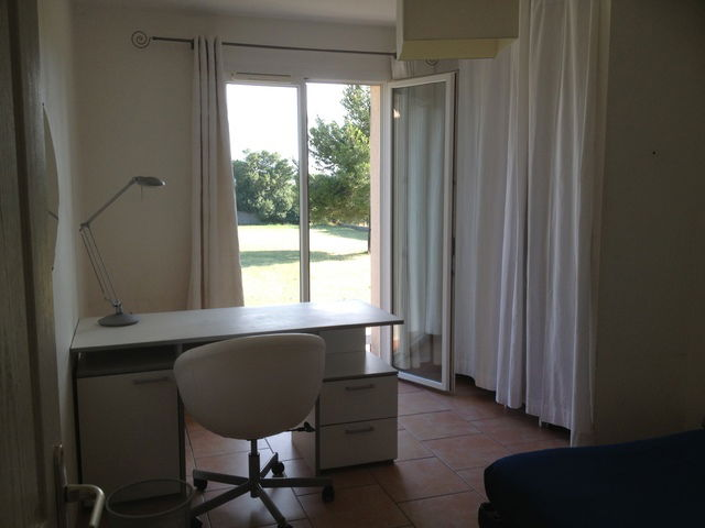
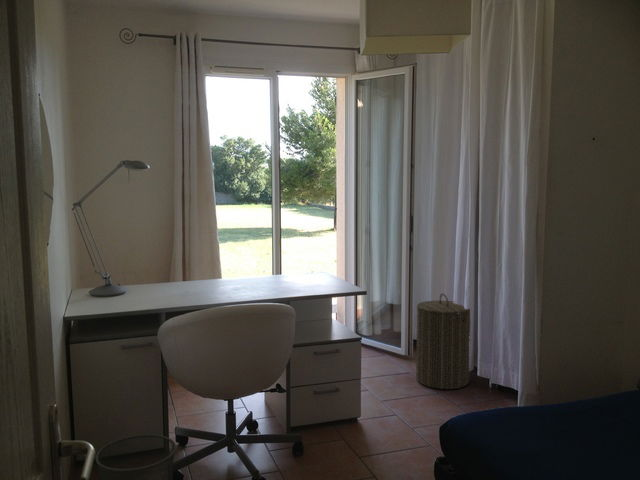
+ laundry hamper [415,293,471,390]
